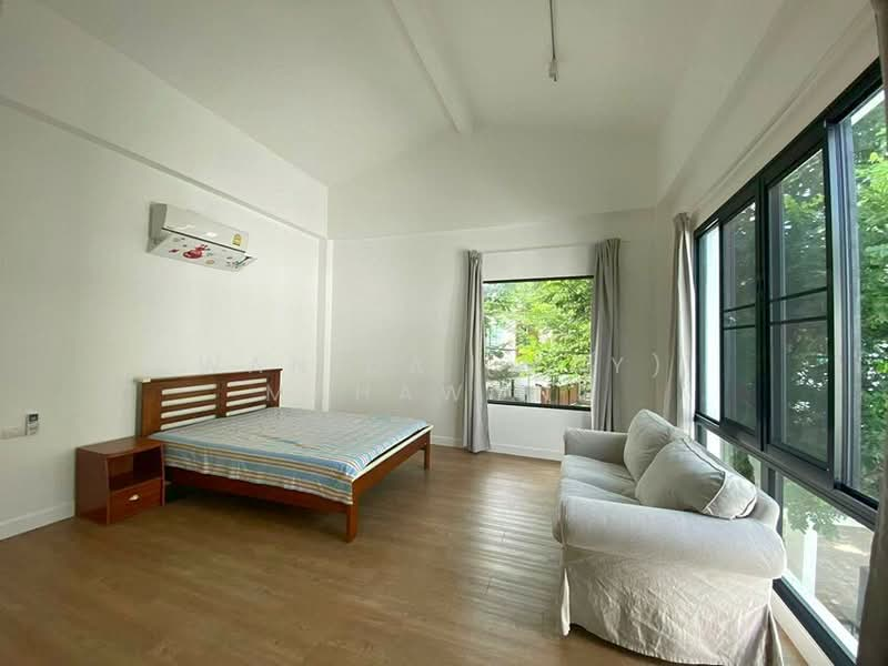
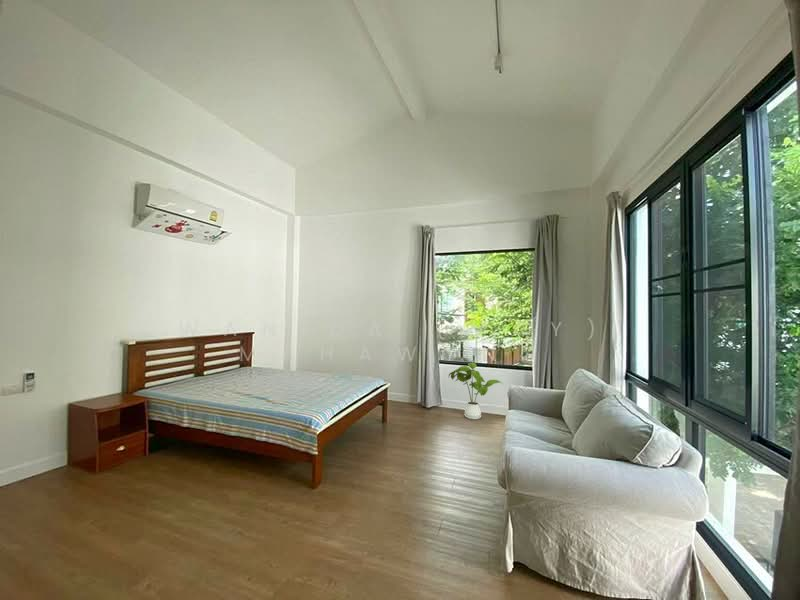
+ house plant [447,362,505,420]
